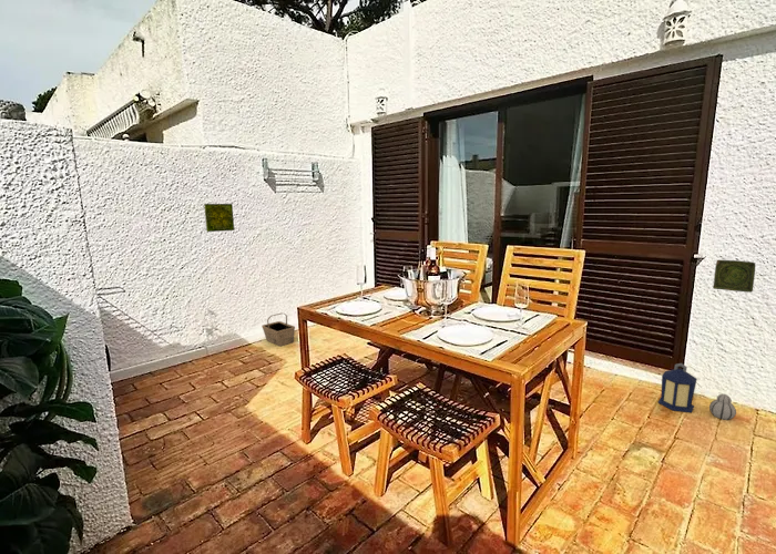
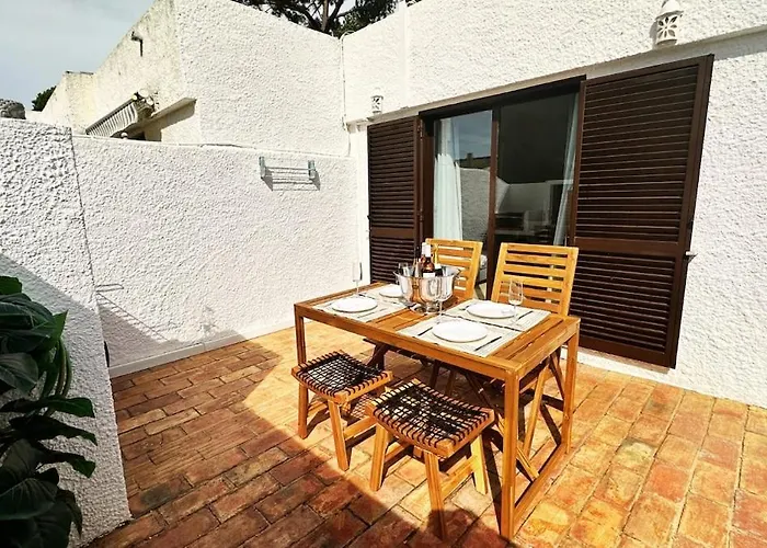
- decorative tile [203,203,235,233]
- ceramic tile [712,259,756,294]
- gourd [708,393,737,421]
- basket [261,312,296,347]
- lantern [656,362,698,413]
